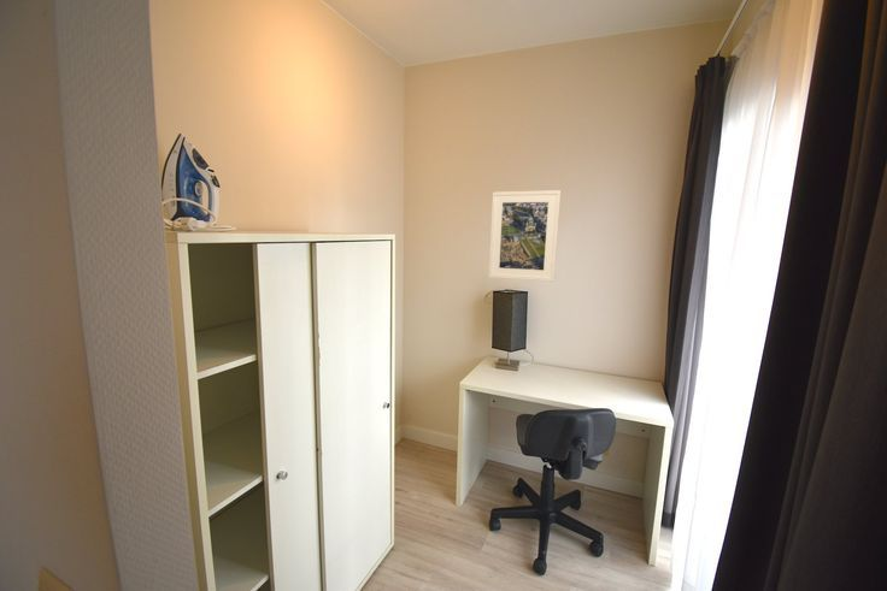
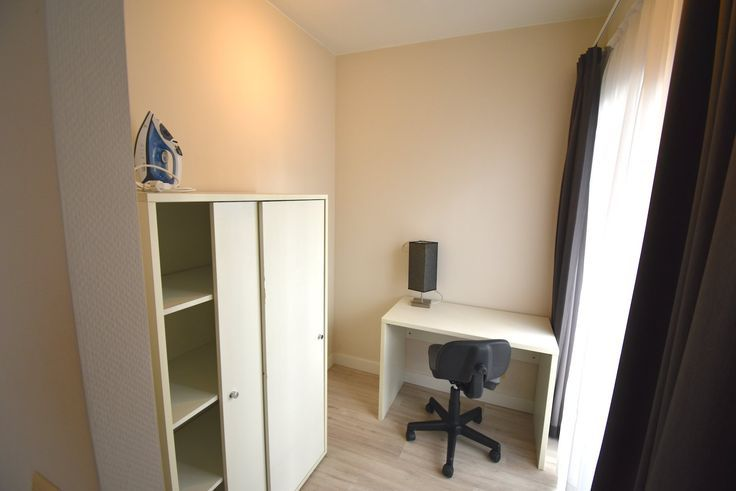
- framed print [488,189,562,283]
